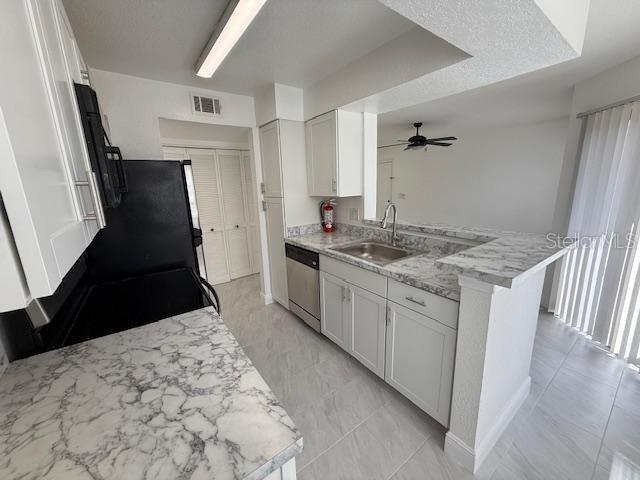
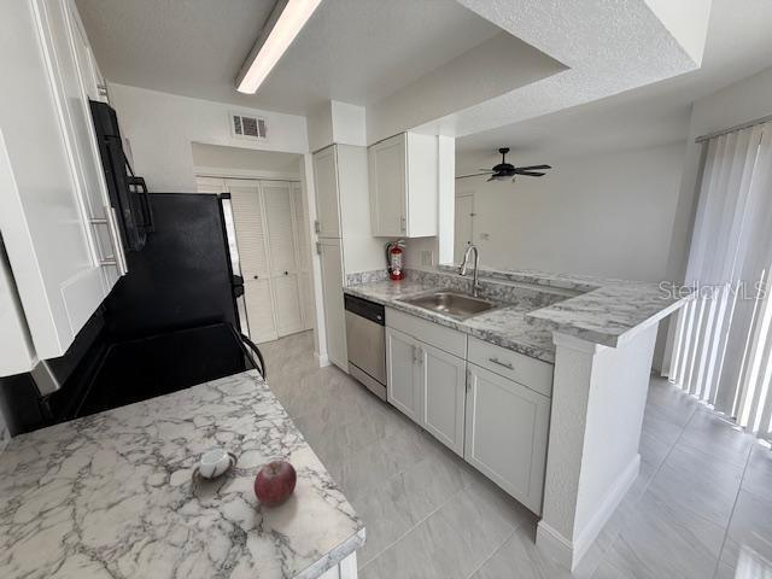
+ cup [191,448,239,486]
+ fruit [253,460,298,508]
